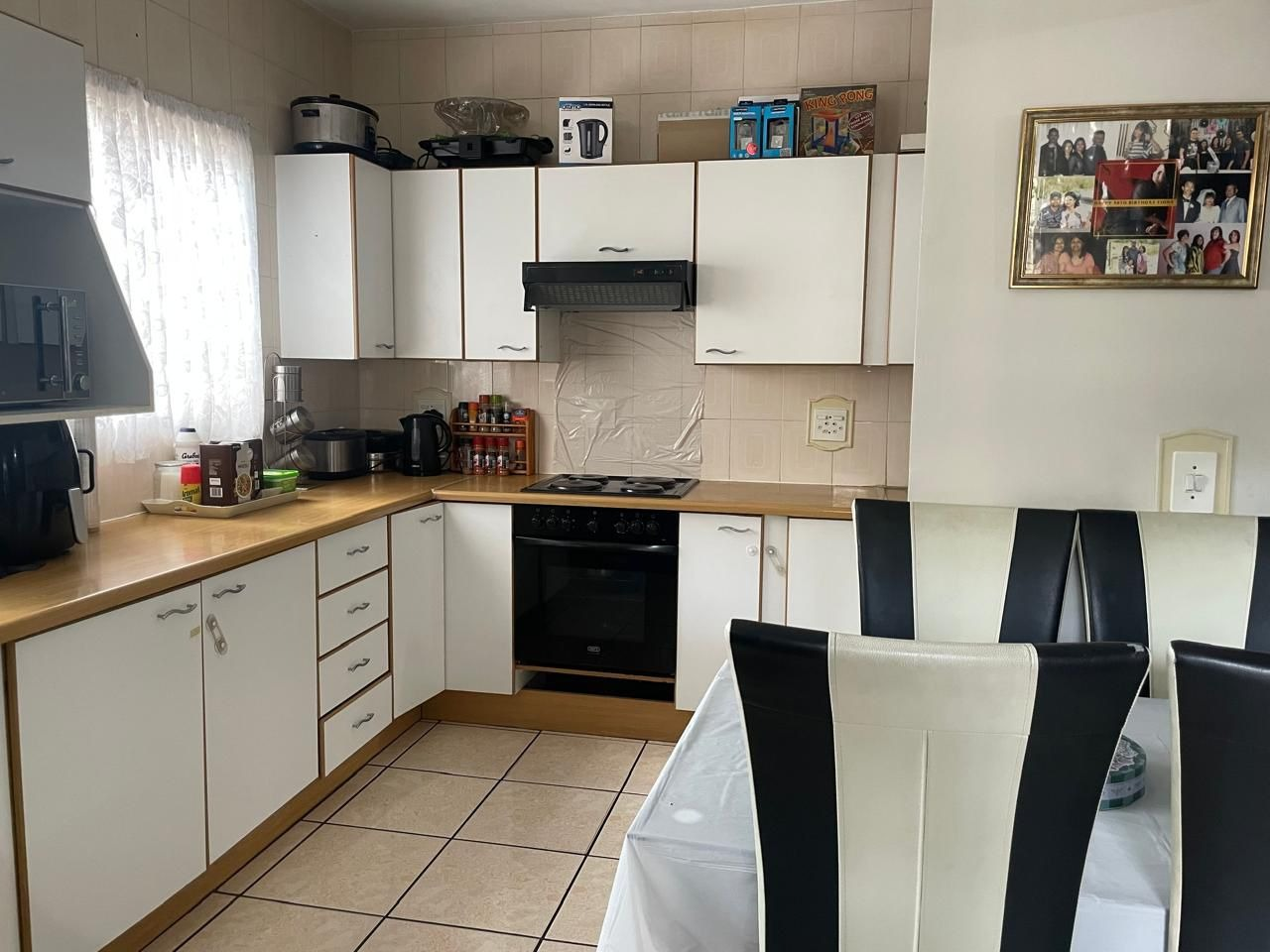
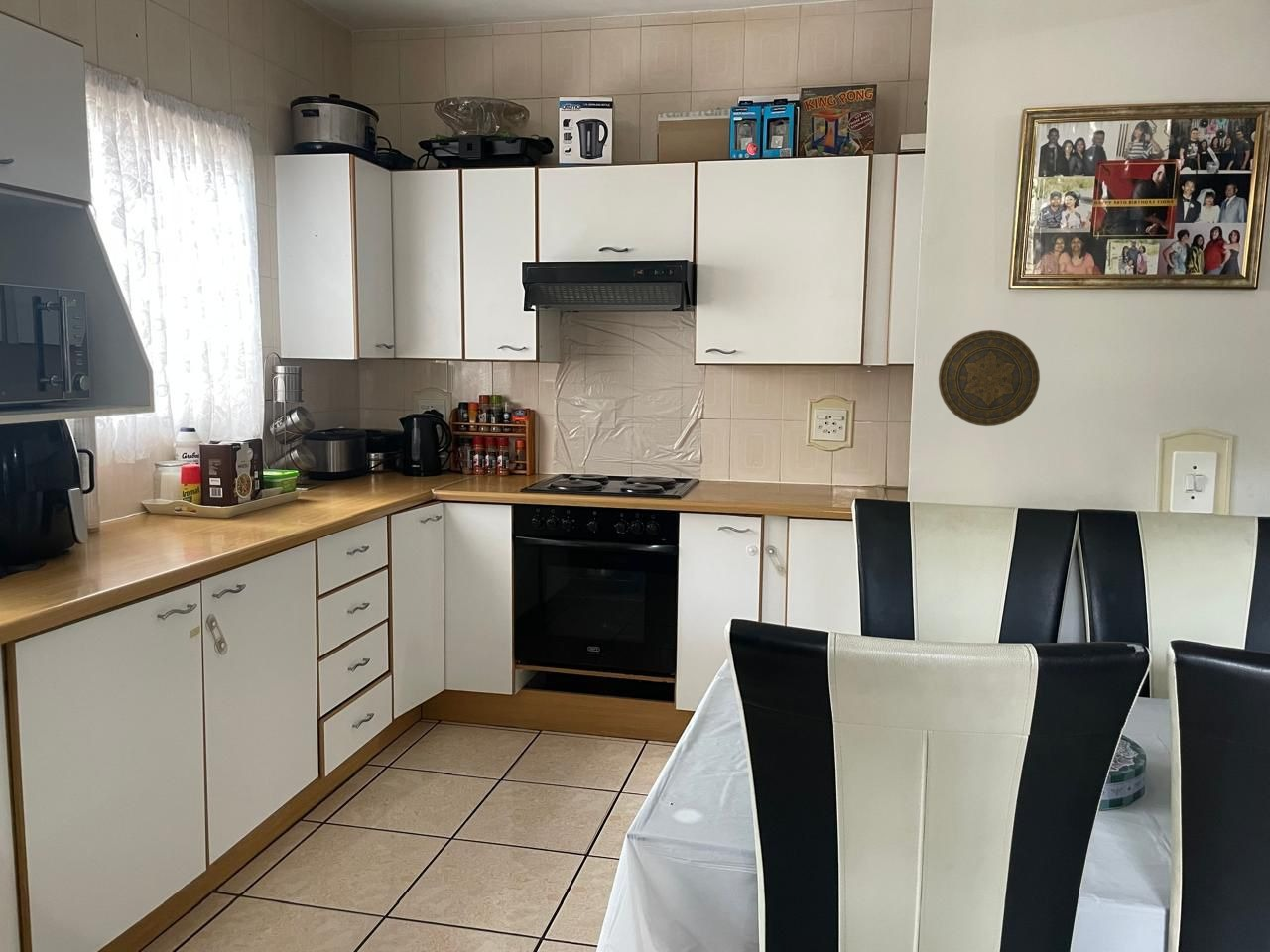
+ decorative plate [938,329,1041,427]
